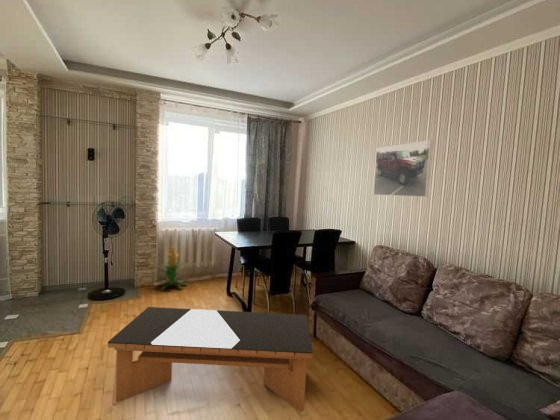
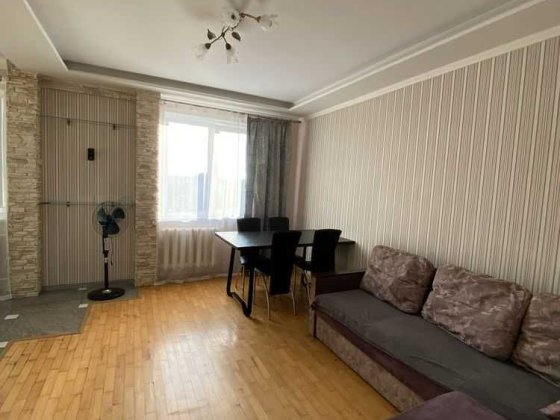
- indoor plant [156,242,188,290]
- coffee table [107,306,314,413]
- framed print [373,139,433,198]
